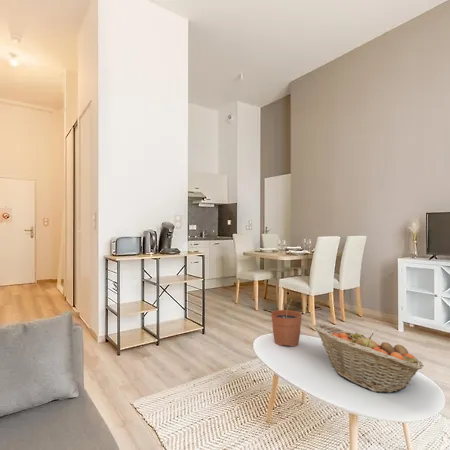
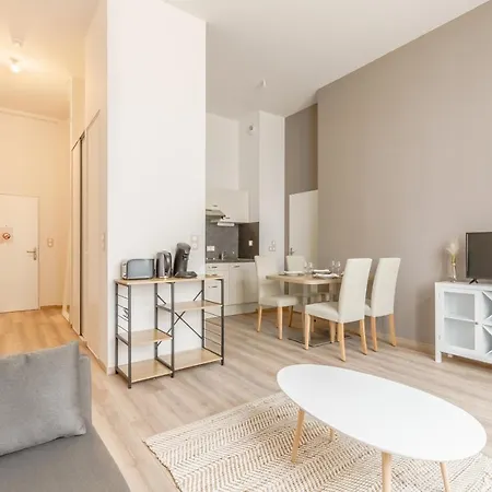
- plant pot [270,298,303,348]
- fruit basket [313,323,425,394]
